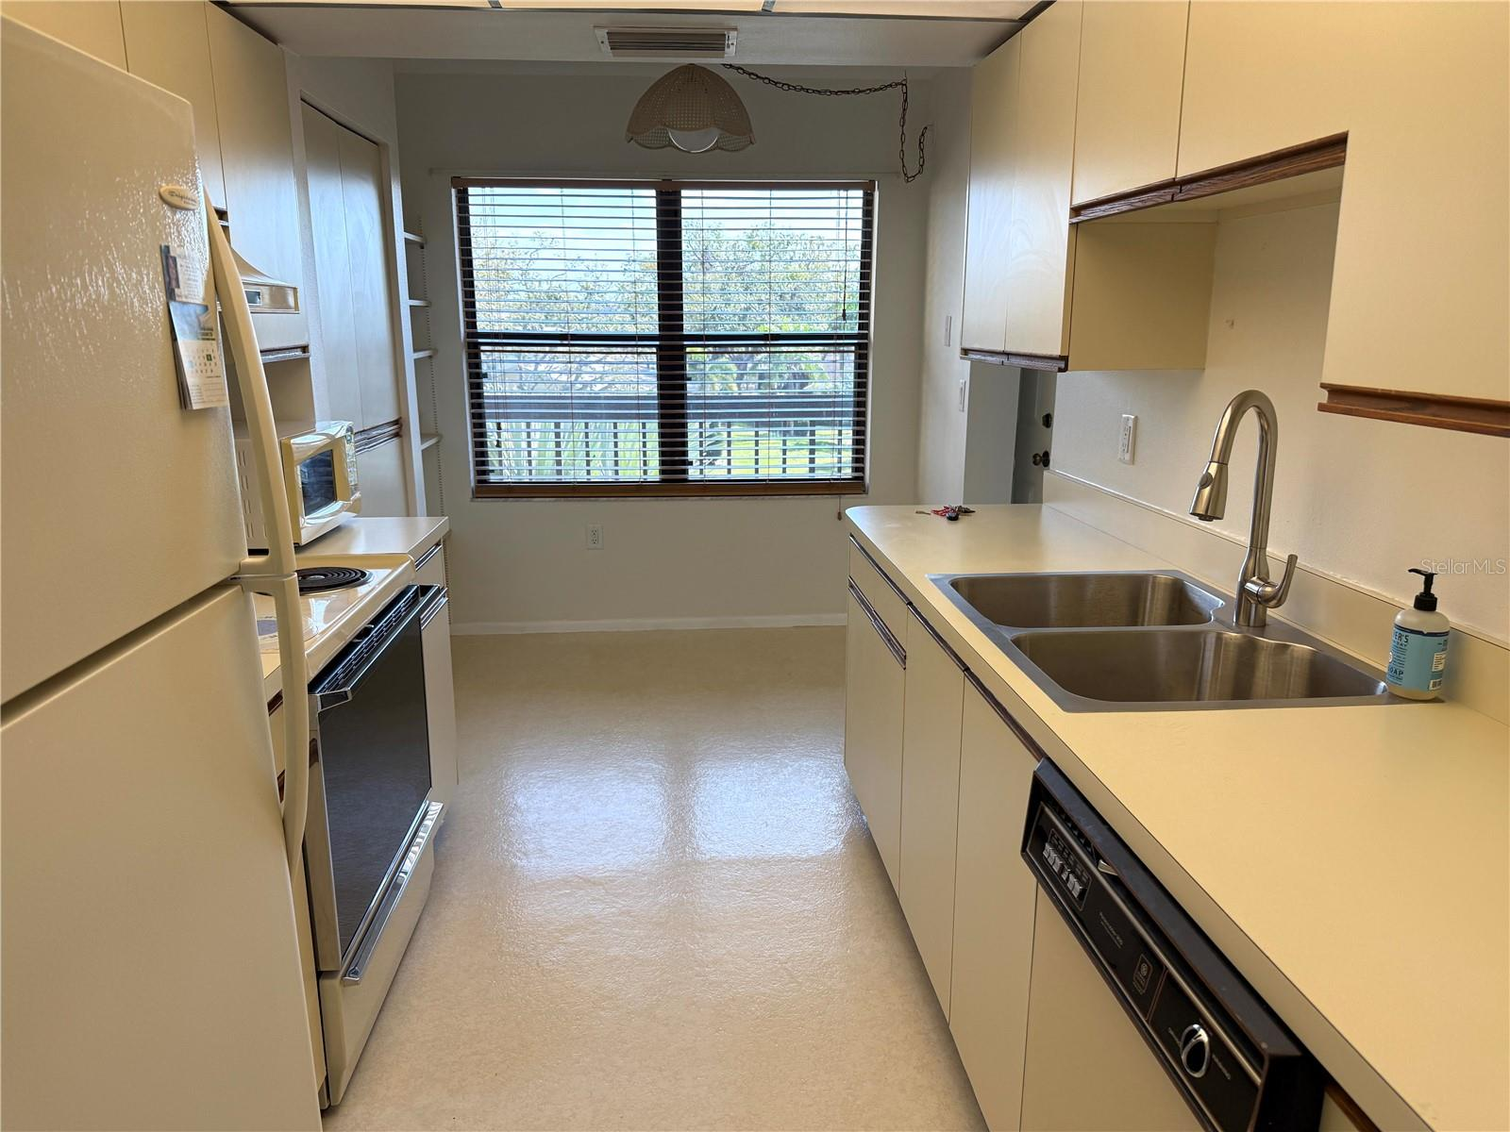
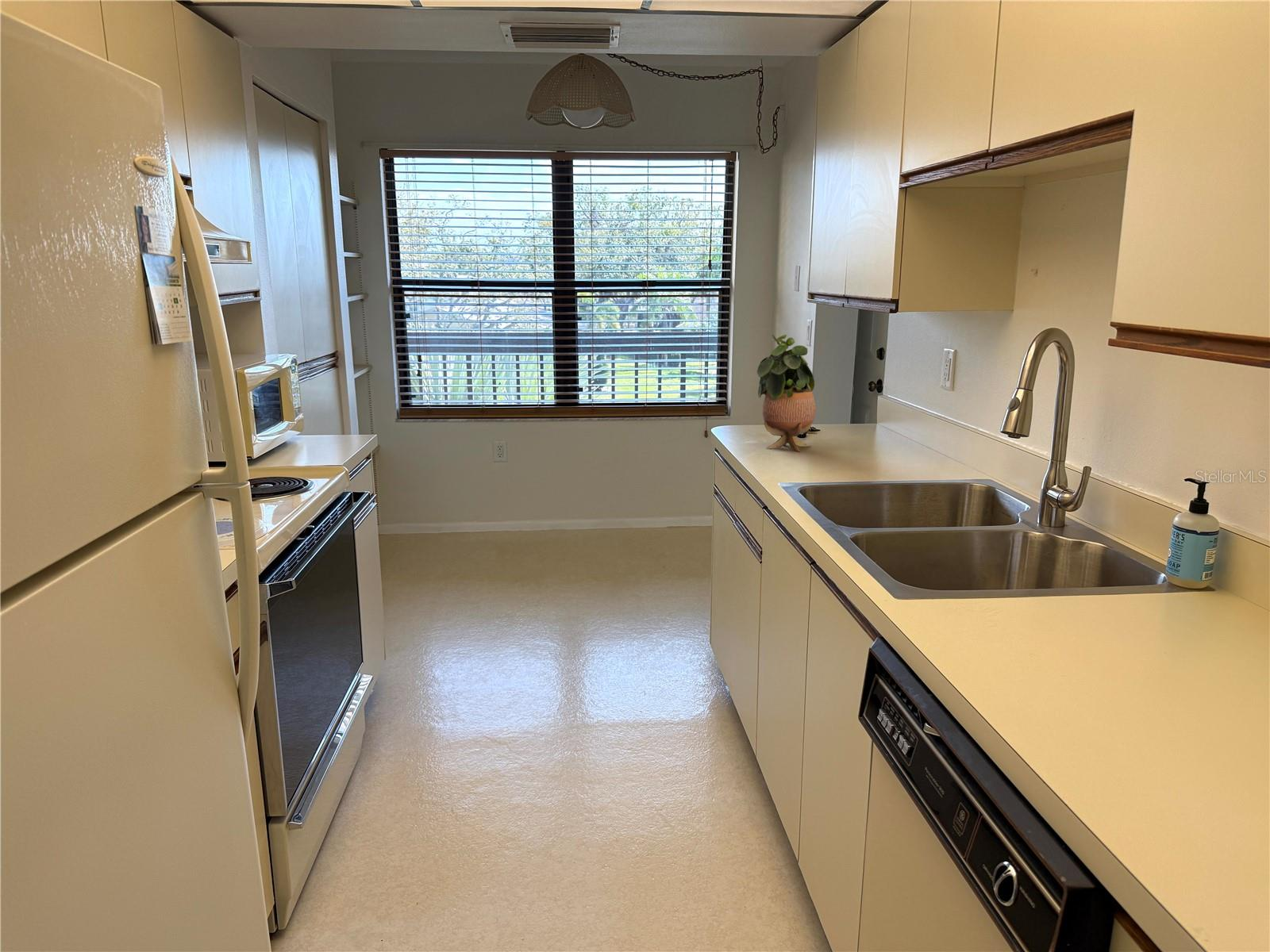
+ potted plant [756,333,817,452]
